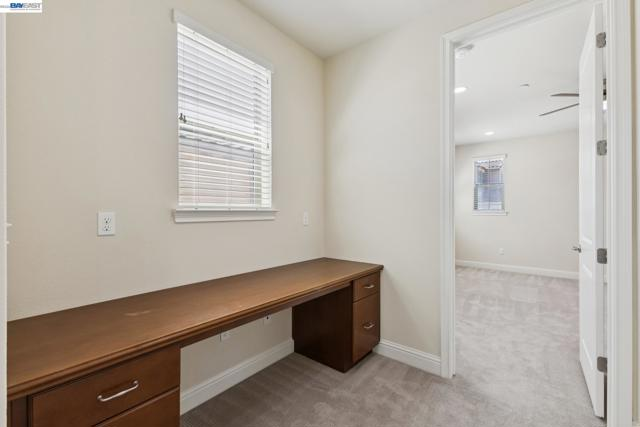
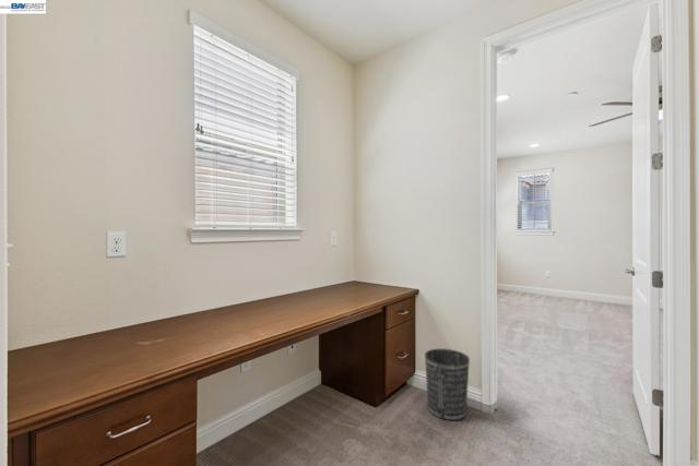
+ wastebasket [424,348,471,421]
